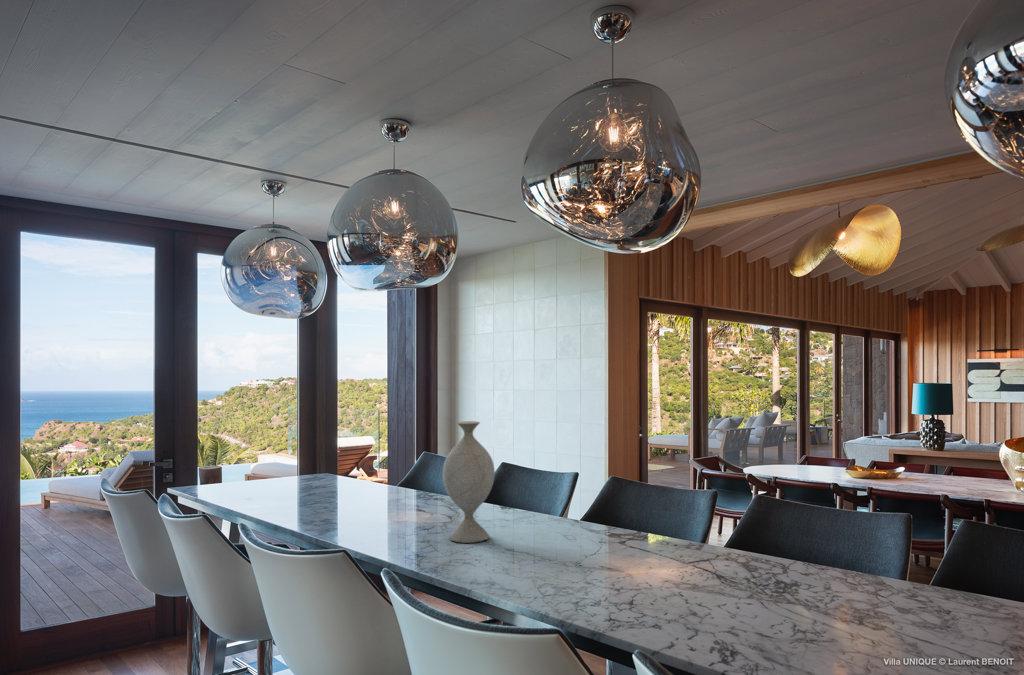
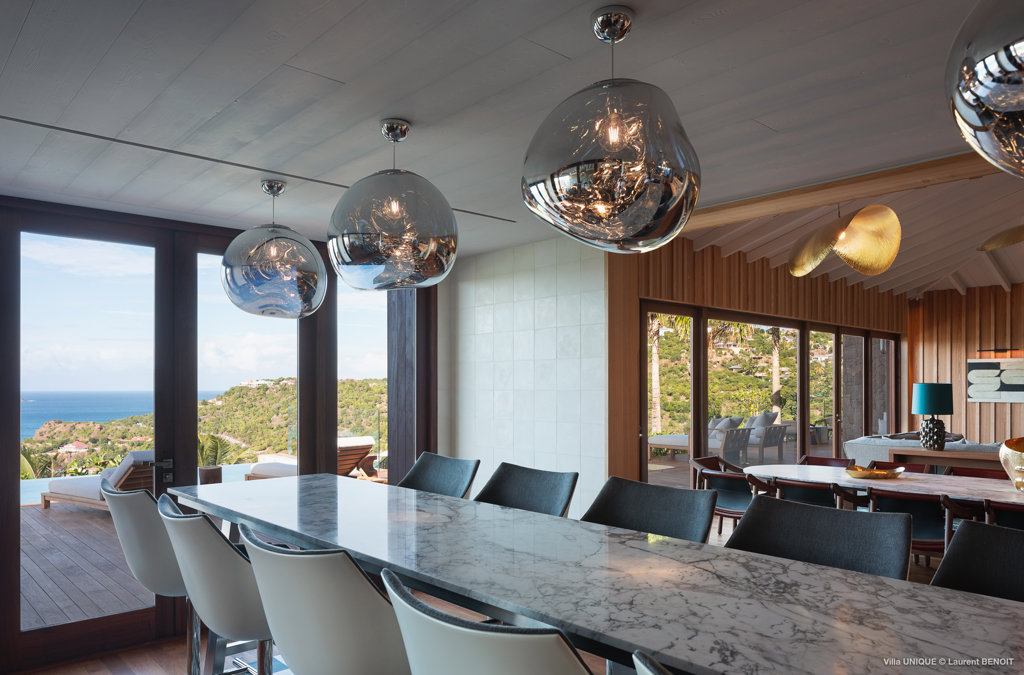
- decorative vase [442,420,496,544]
